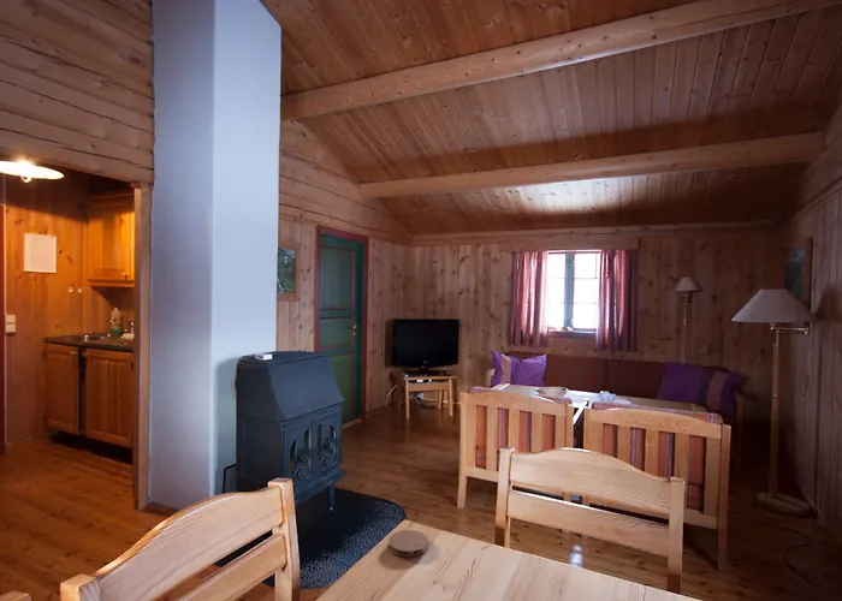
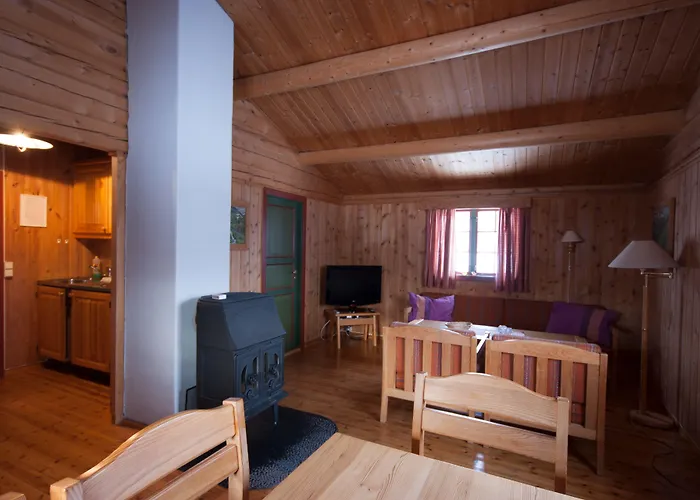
- coaster [387,529,429,558]
